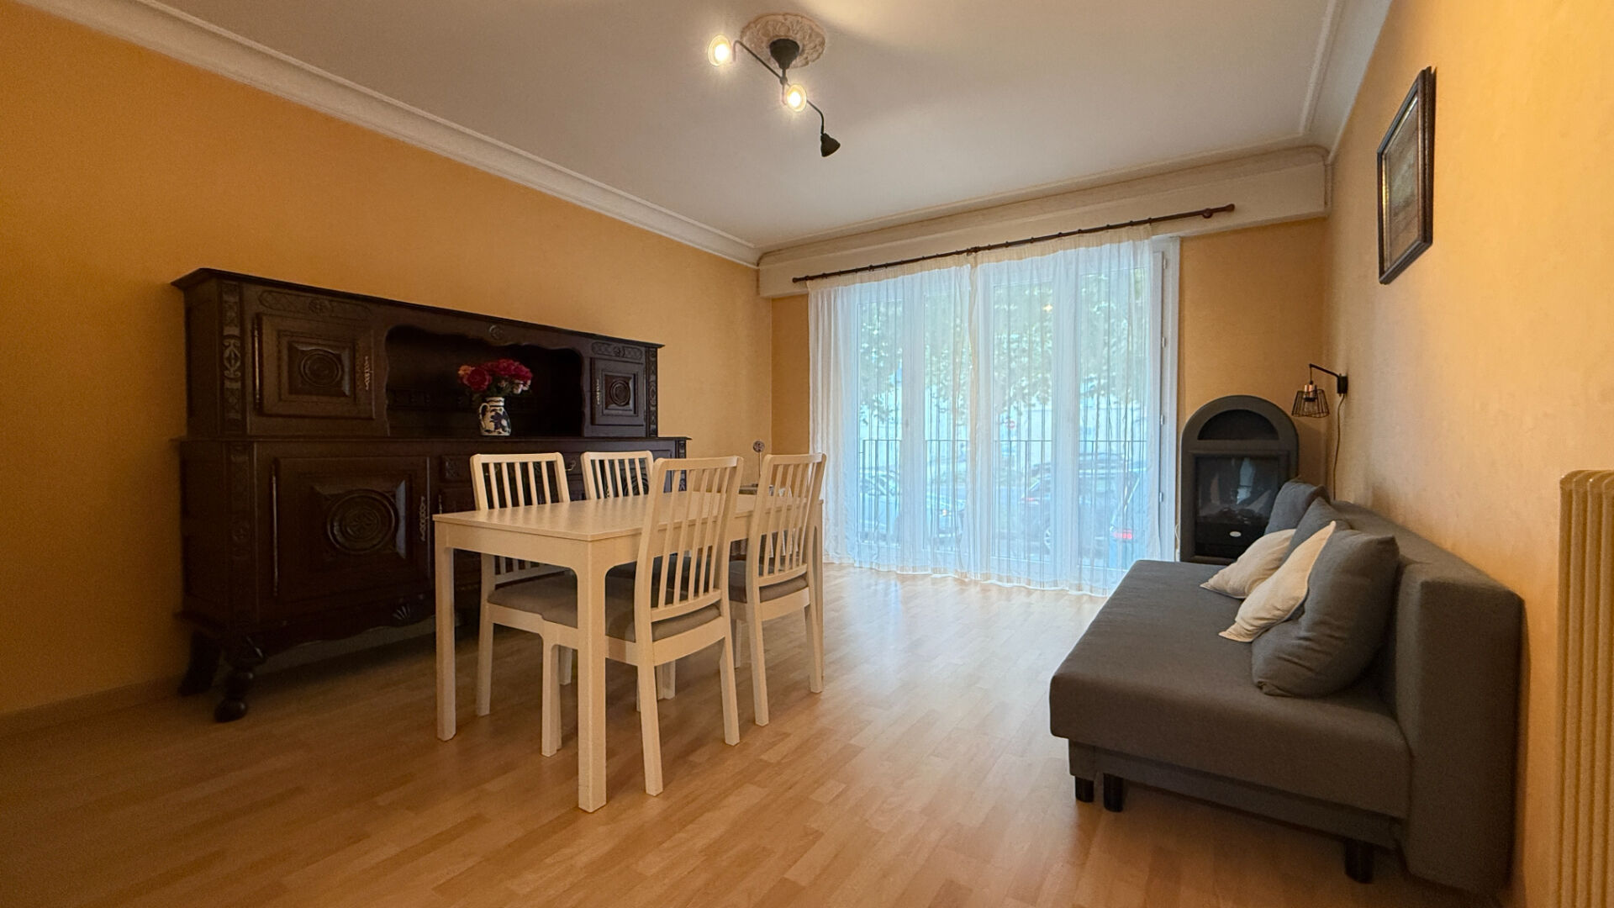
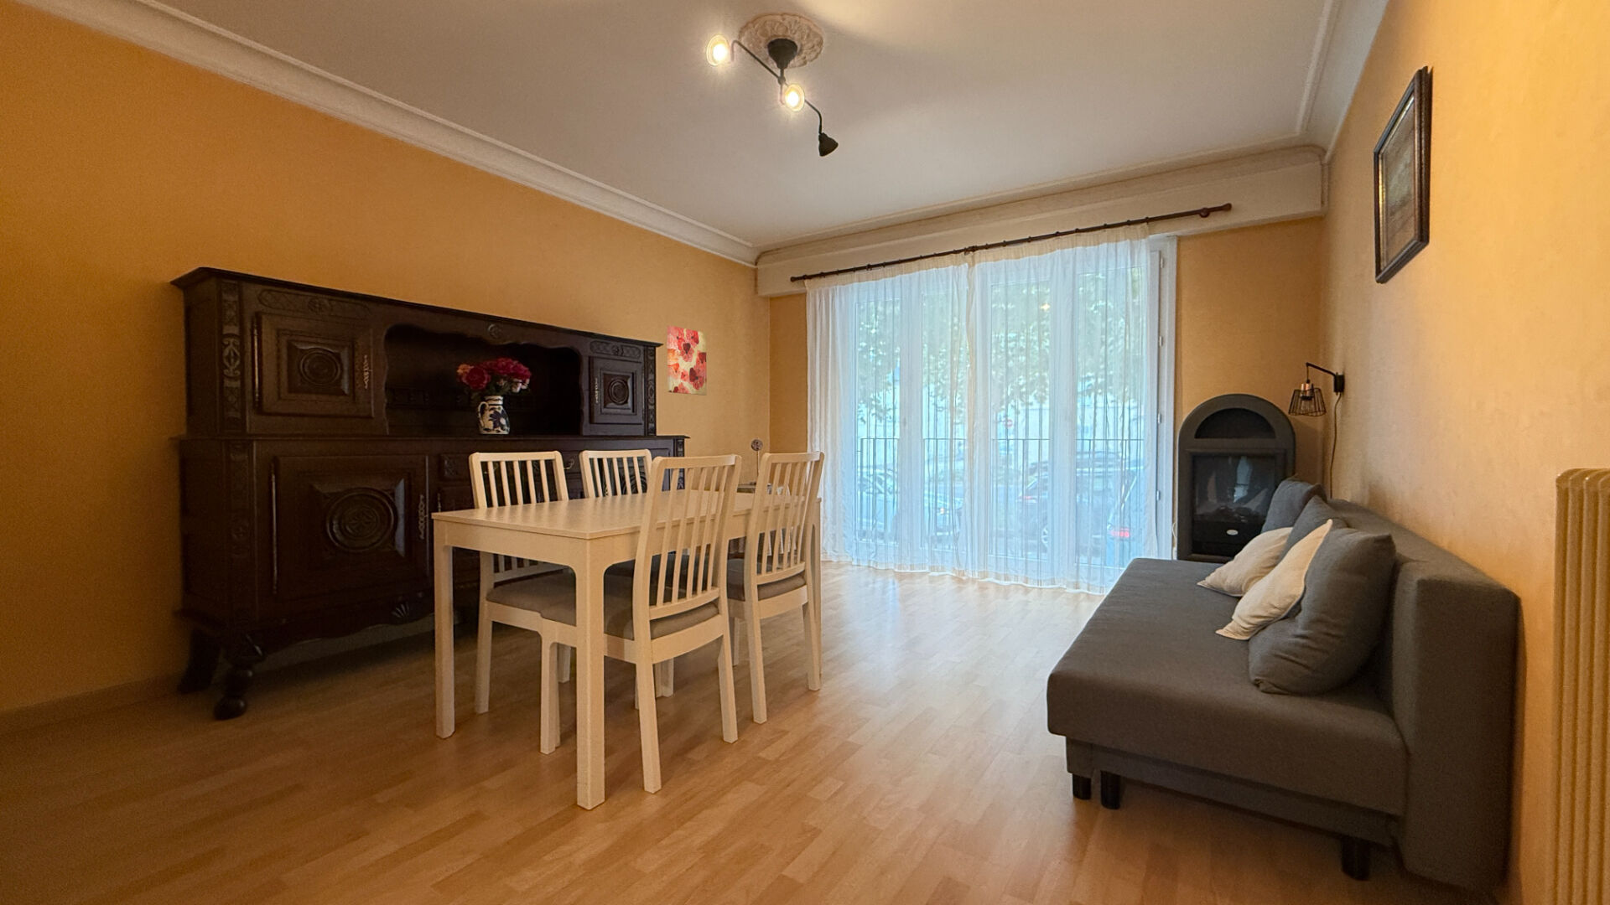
+ wall art [667,325,708,397]
